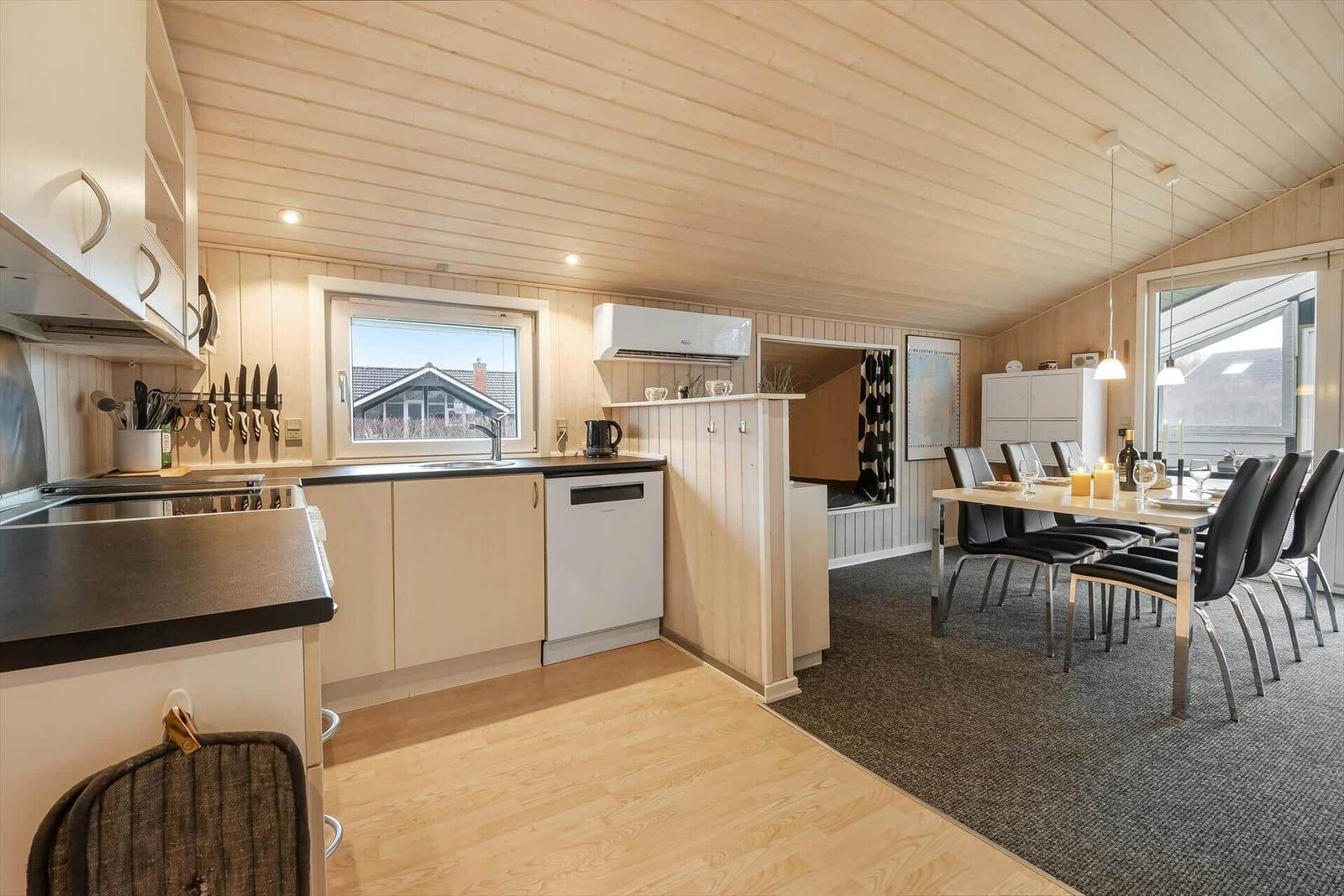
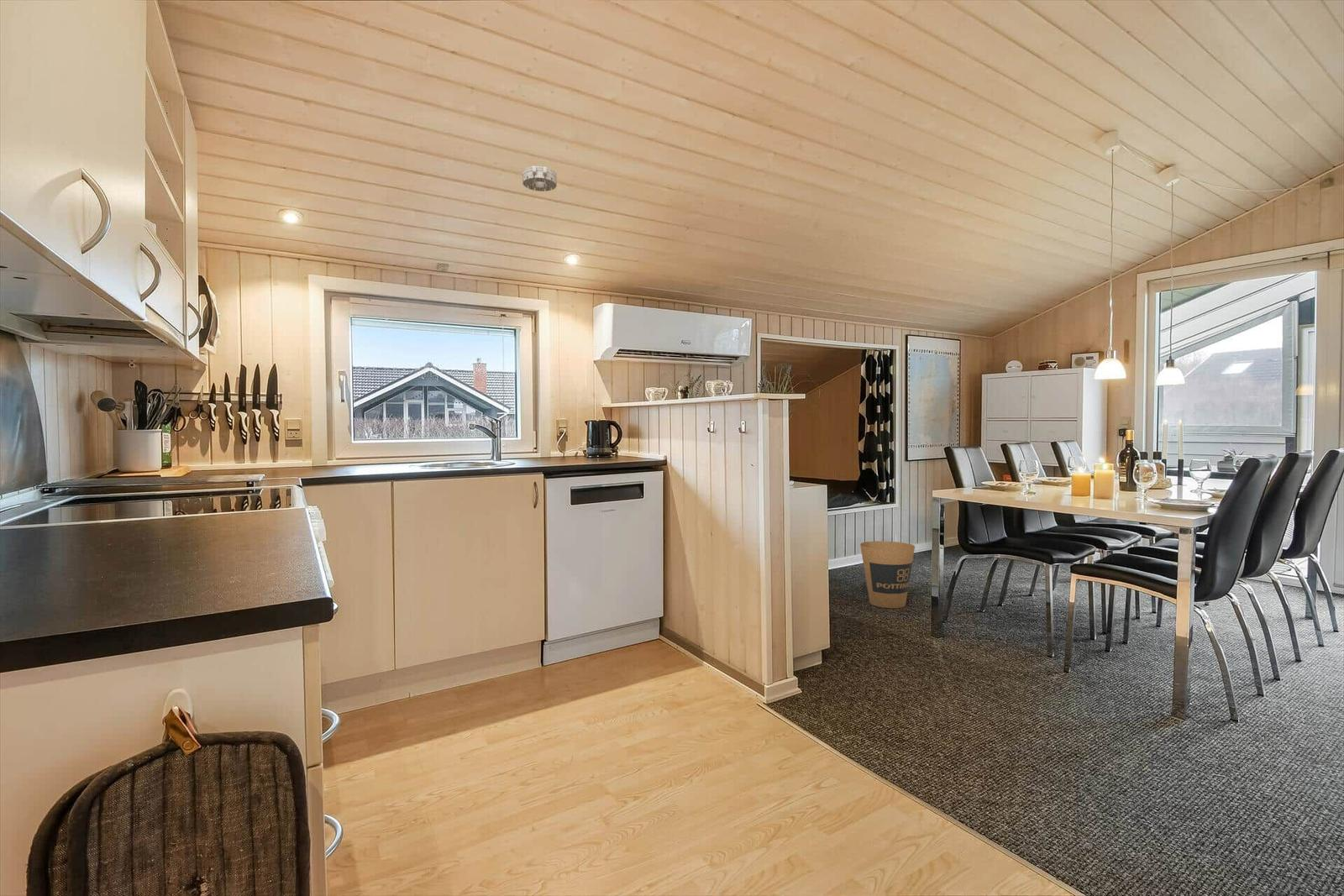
+ smoke detector [522,165,558,192]
+ trash can [859,540,916,609]
